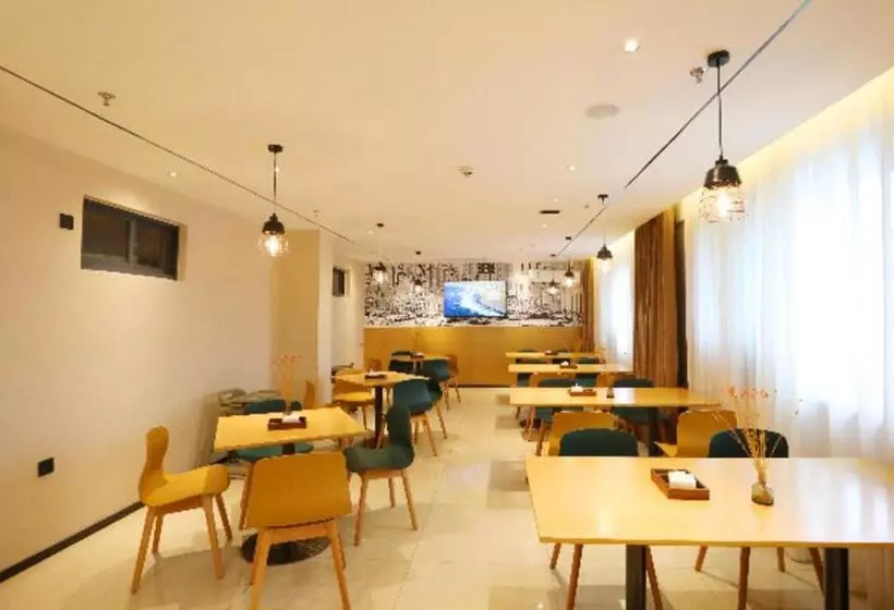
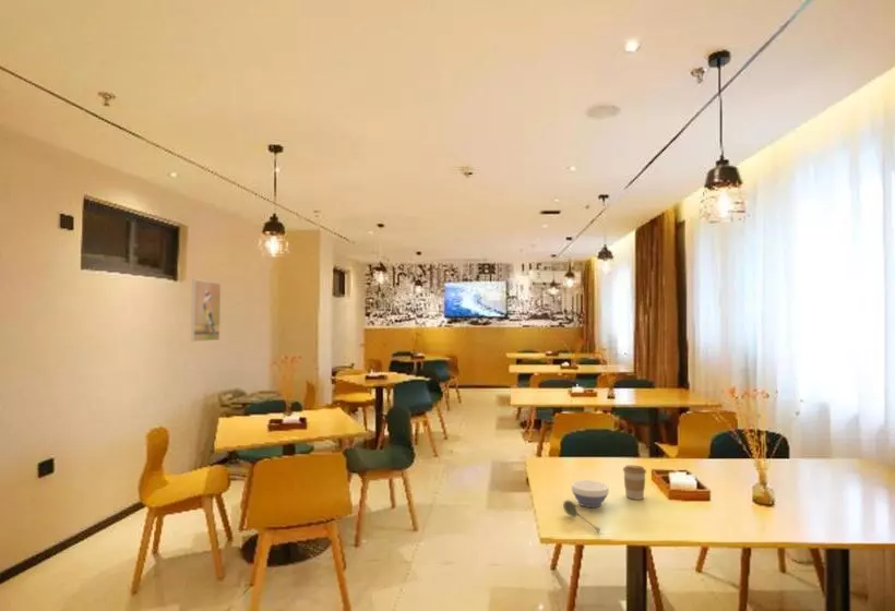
+ coffee cup [622,465,647,501]
+ soupspoon [562,500,601,534]
+ bowl [571,479,610,508]
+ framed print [190,278,222,343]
